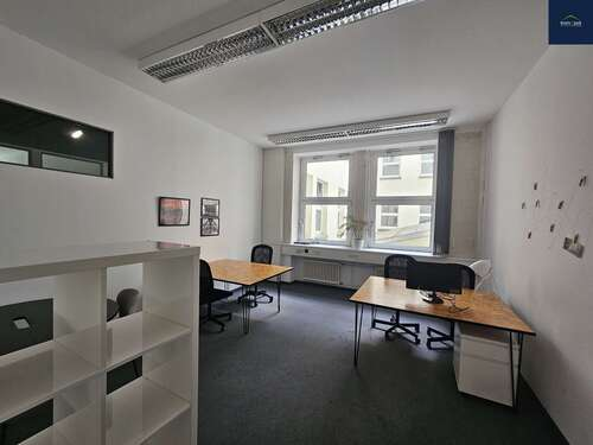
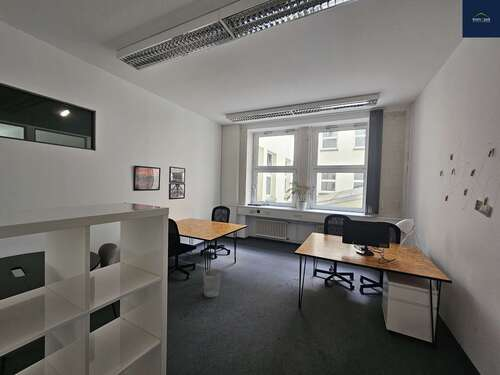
+ wastebasket [202,268,222,298]
